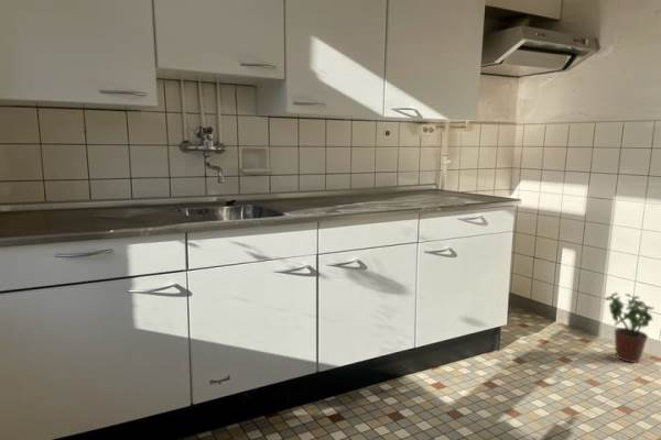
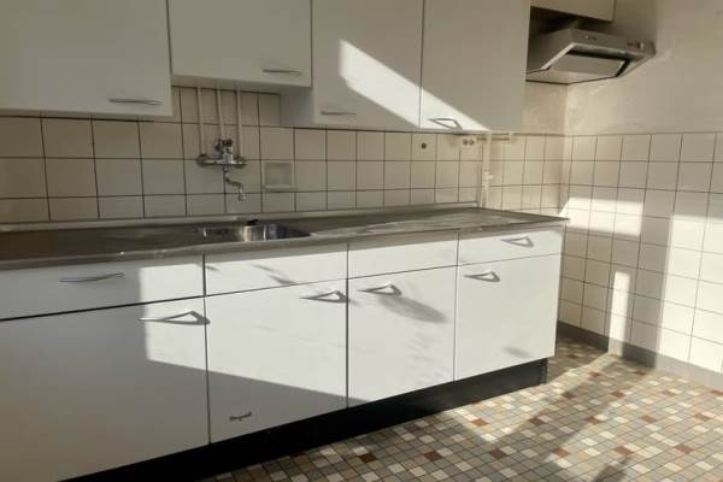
- potted plant [604,292,655,364]
